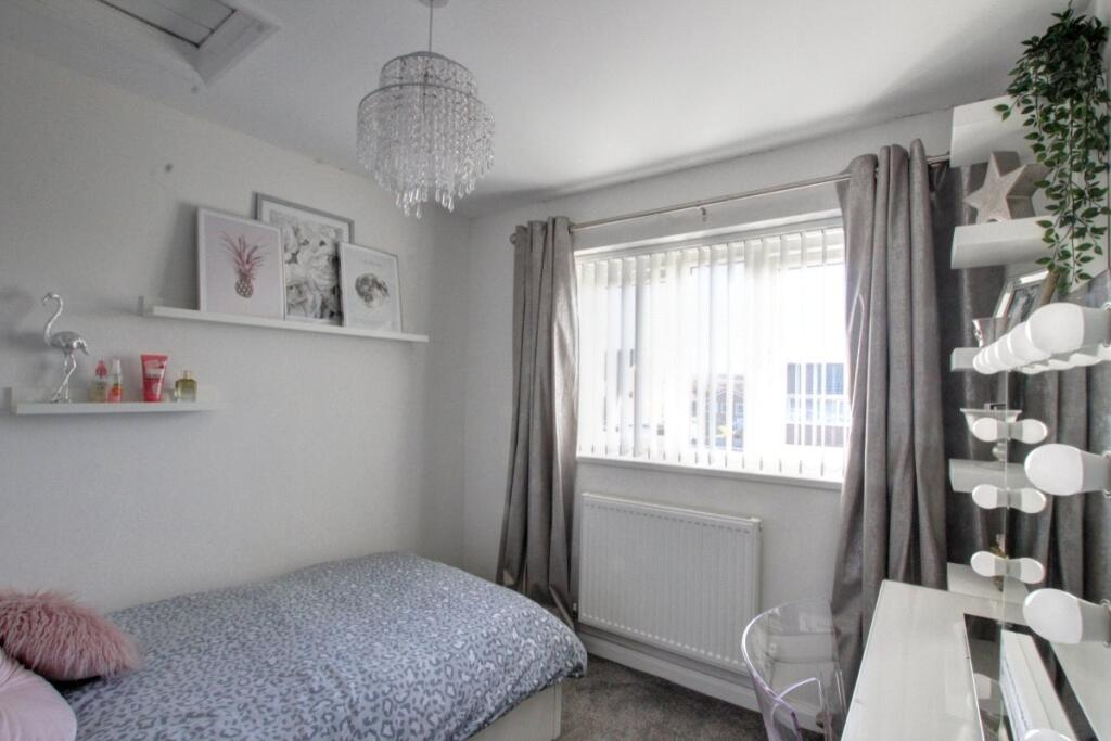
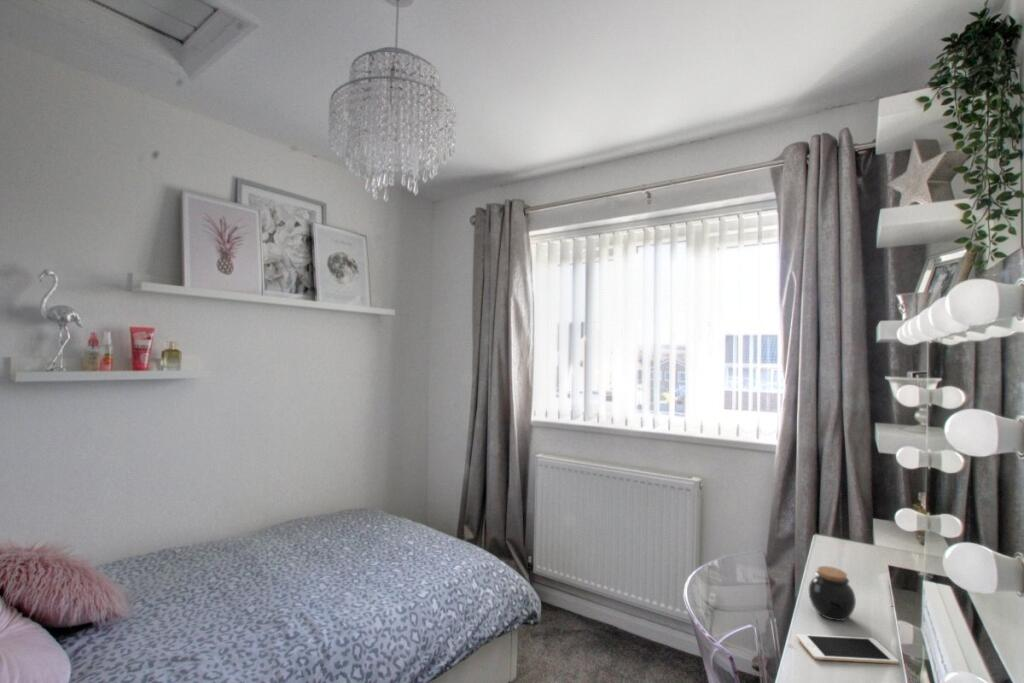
+ jar [808,565,857,622]
+ cell phone [796,633,900,665]
